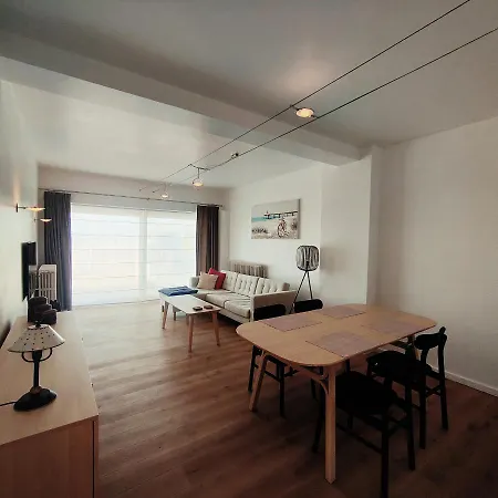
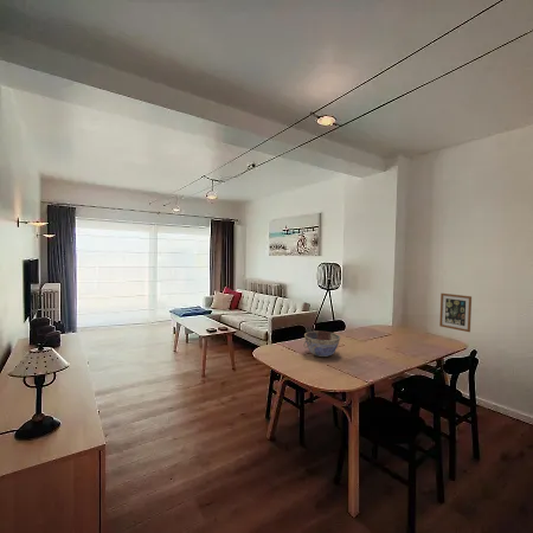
+ wall art [438,293,473,333]
+ bowl [302,330,341,358]
